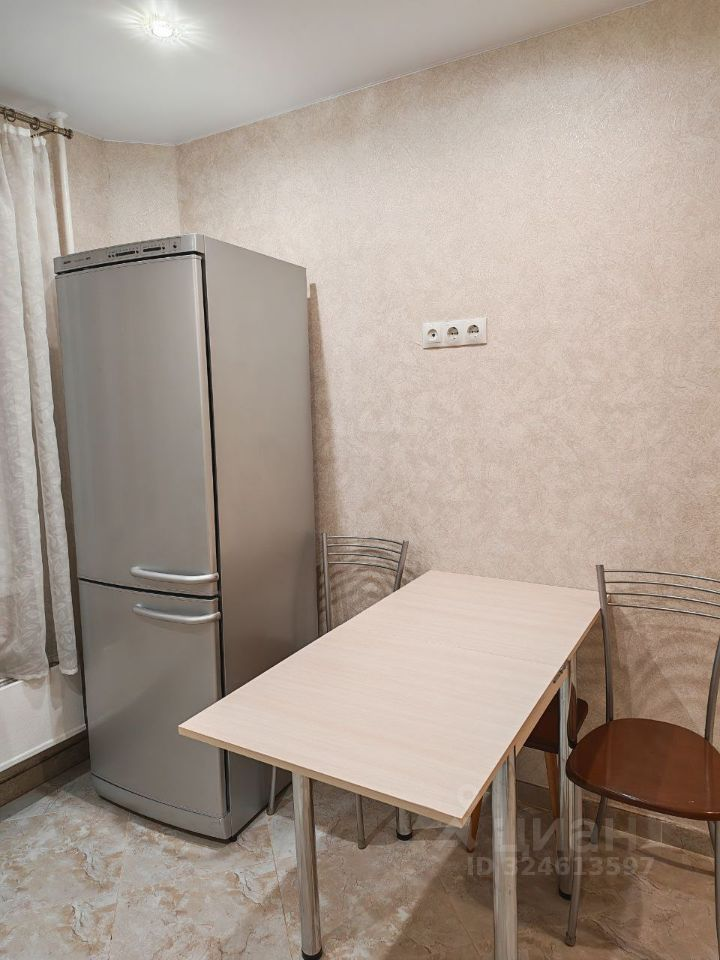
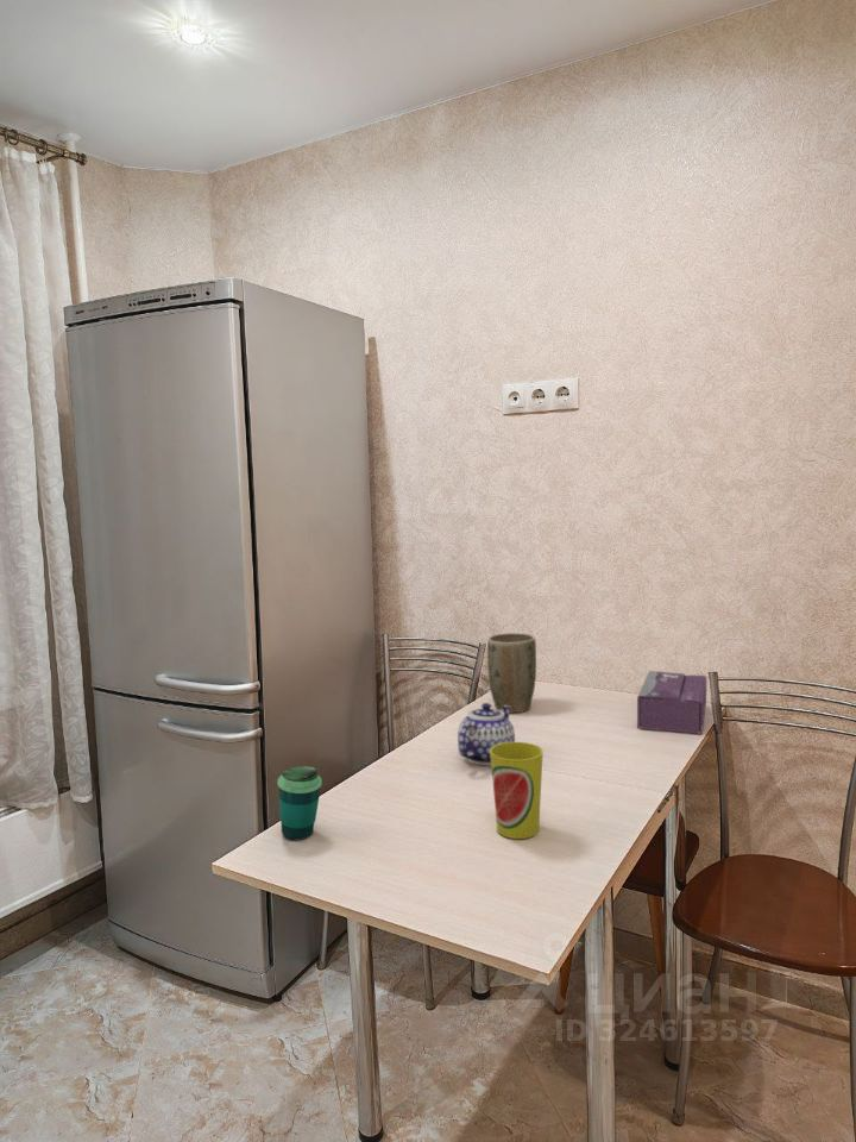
+ tissue box [636,670,707,735]
+ plant pot [486,632,537,714]
+ teapot [457,702,516,766]
+ cup [490,741,545,840]
+ cup [276,765,323,841]
